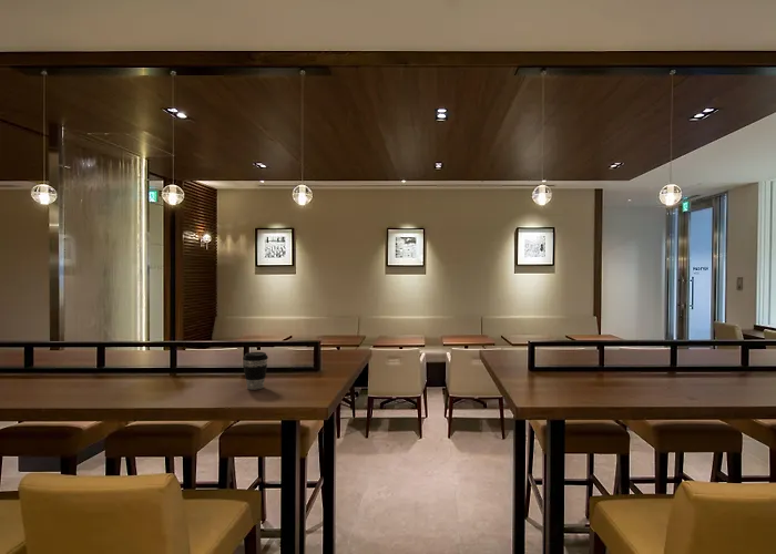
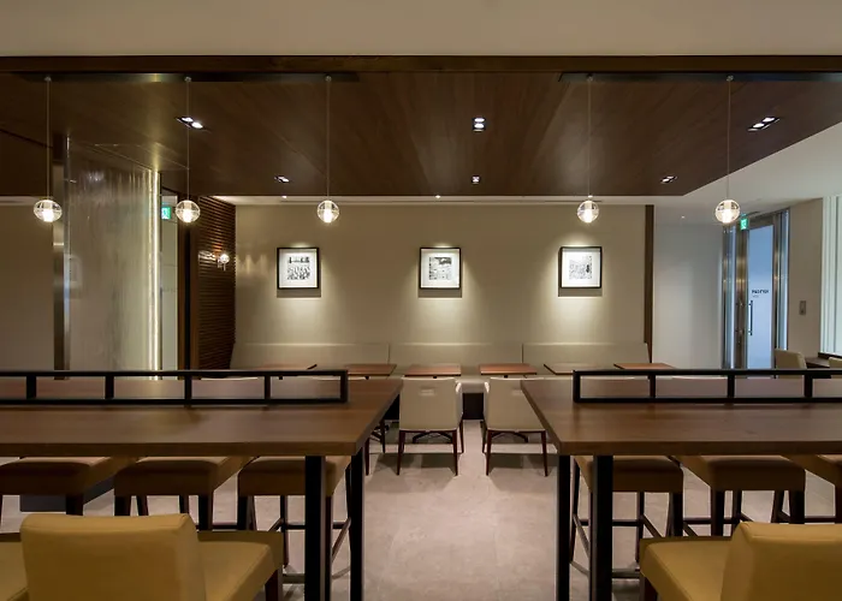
- coffee cup [242,351,269,391]
